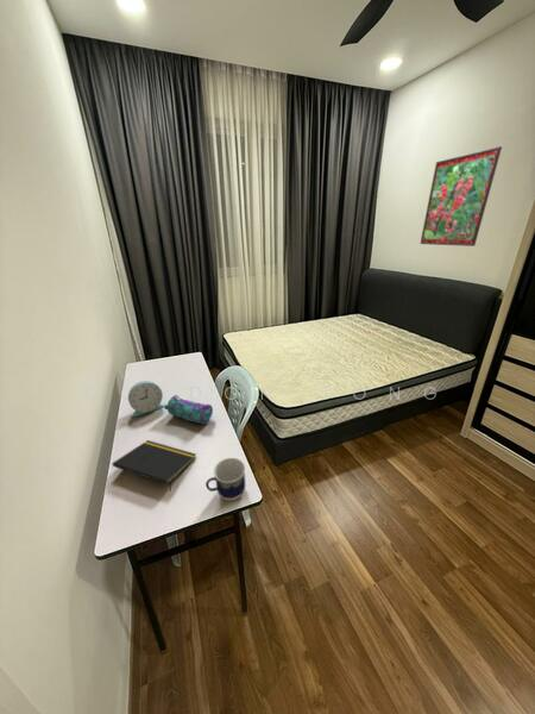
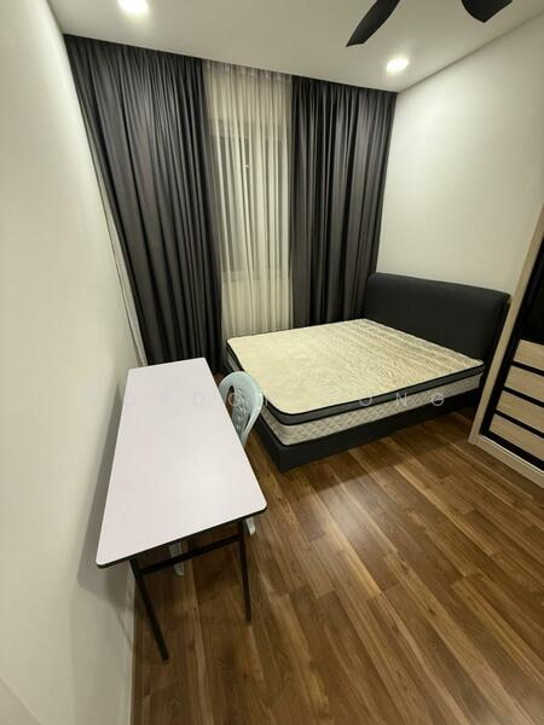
- cup [204,457,246,501]
- notepad [112,439,197,493]
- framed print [418,145,503,248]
- alarm clock [127,380,165,418]
- pencil case [163,394,214,426]
